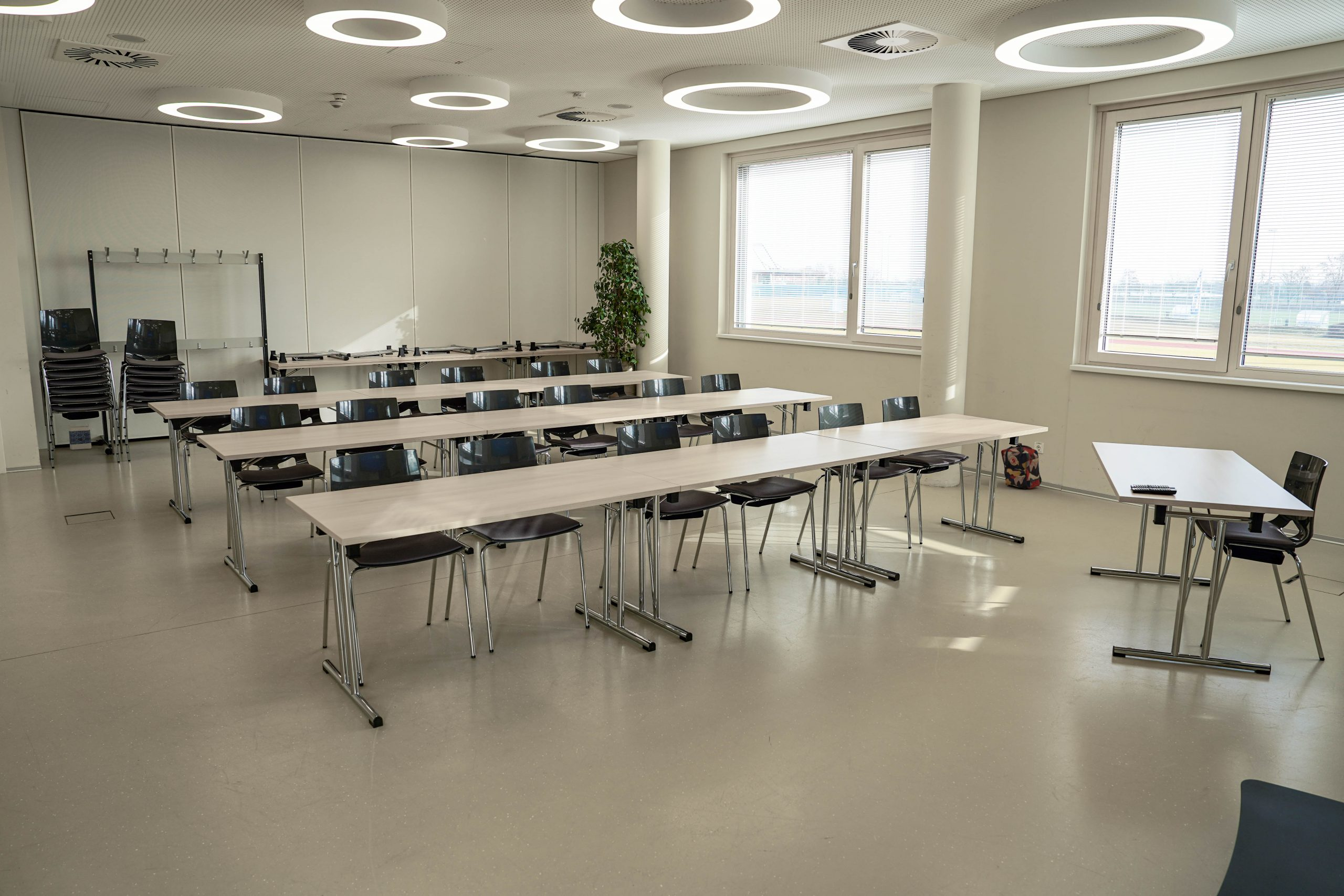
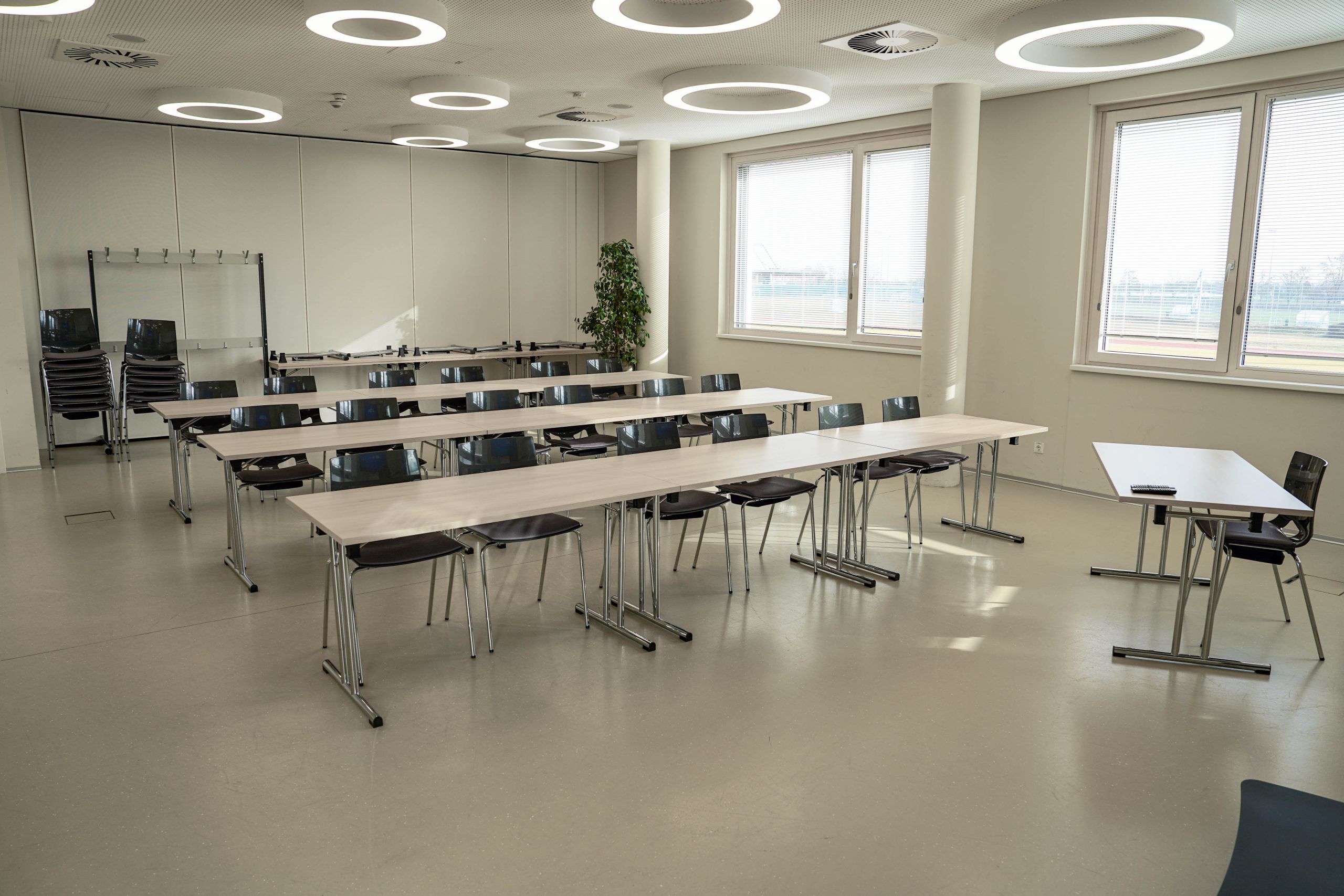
- backpack [1001,442,1042,490]
- bag [68,419,92,450]
